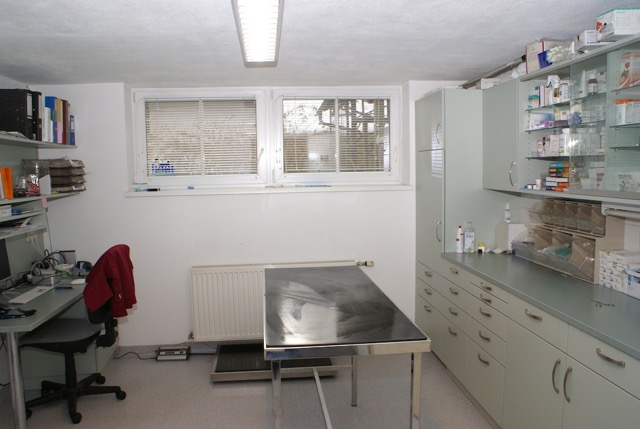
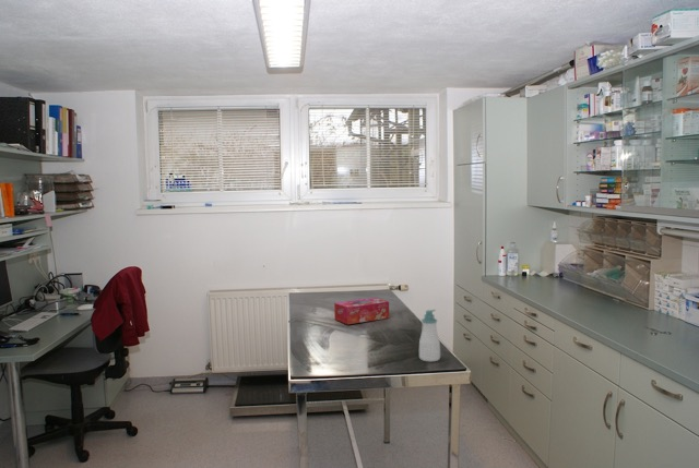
+ tissue box [333,297,390,325]
+ soap bottle [418,309,441,362]
